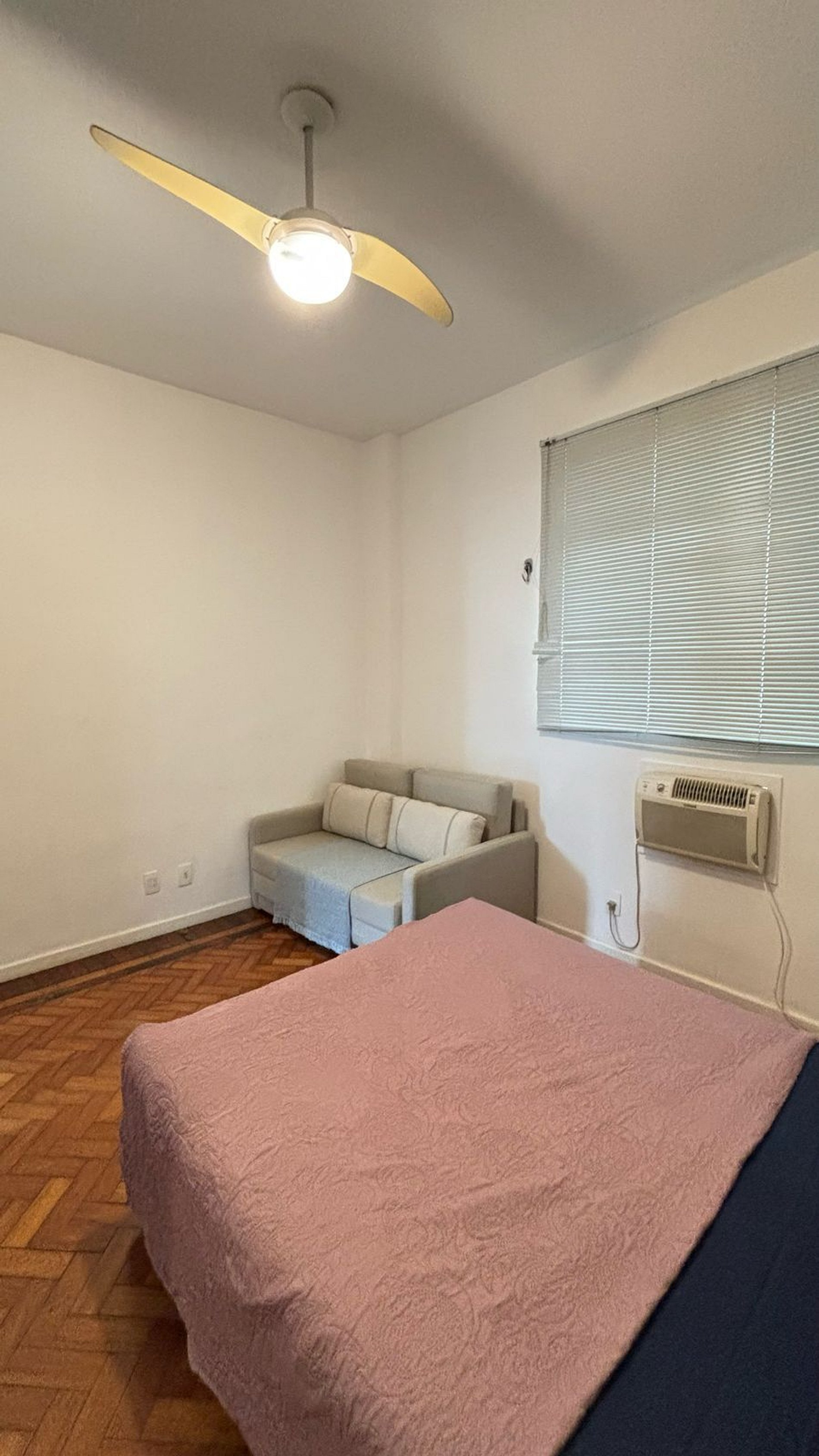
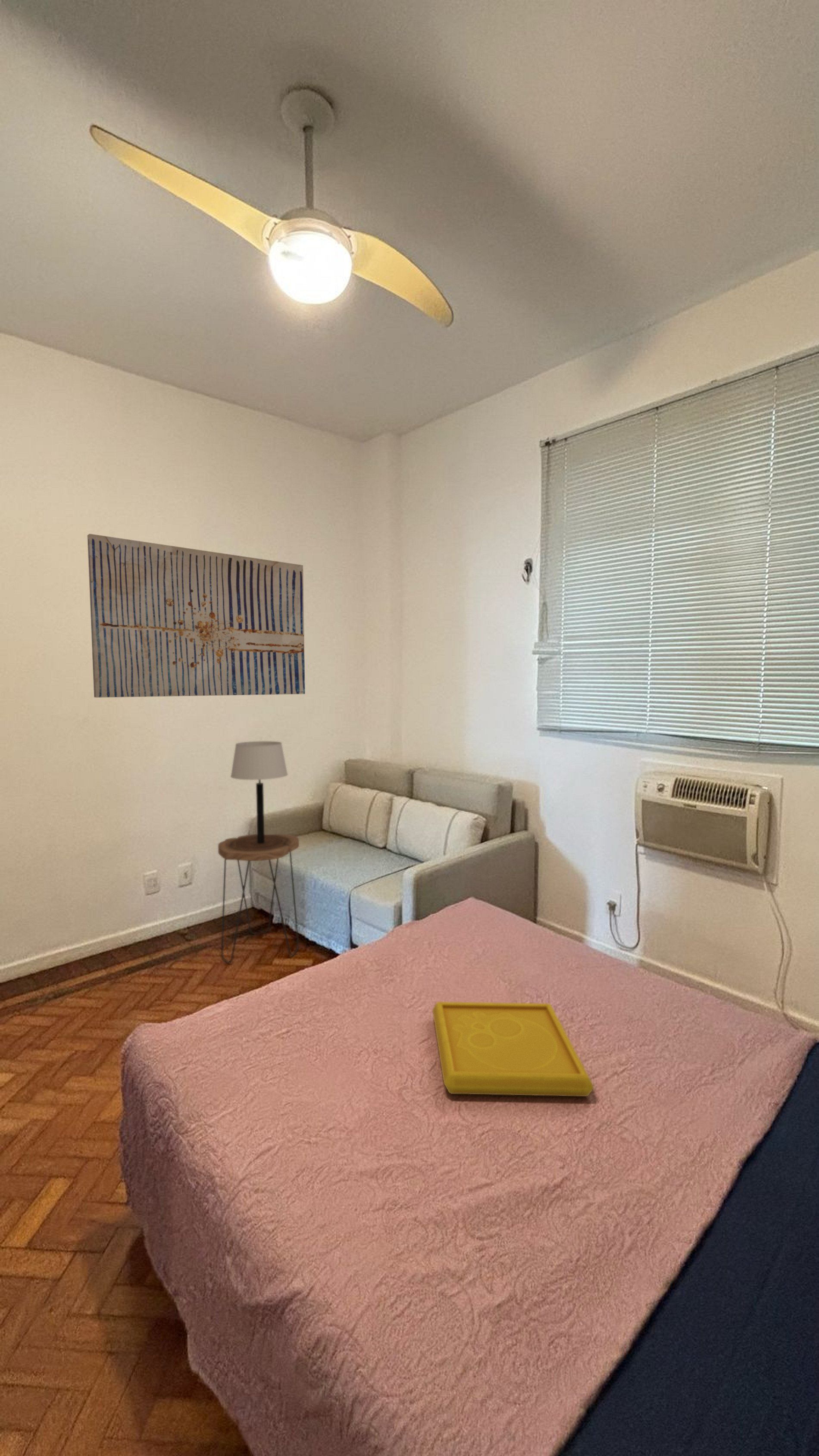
+ side table [218,834,300,963]
+ table lamp [230,741,288,844]
+ serving tray [432,1001,594,1097]
+ wall art [87,533,306,698]
